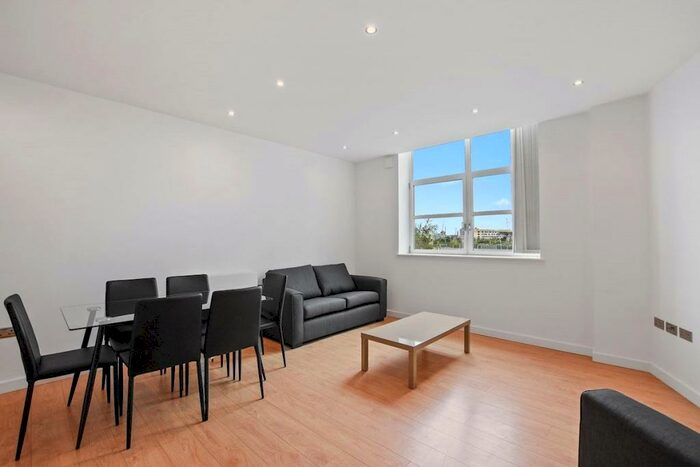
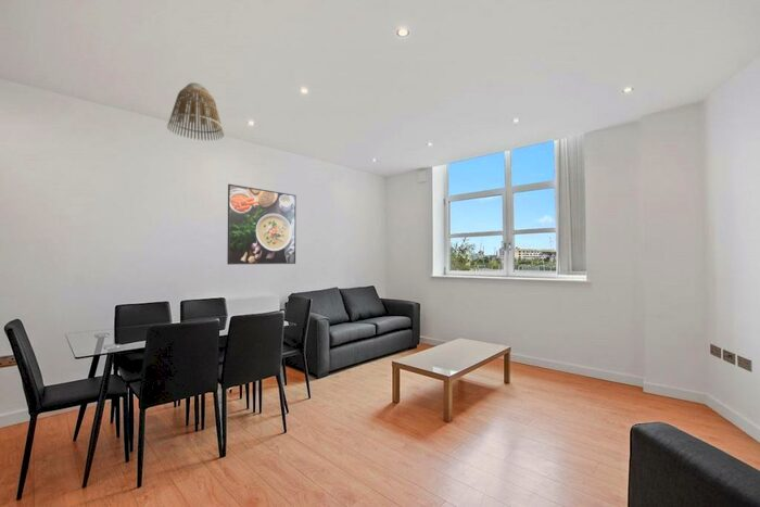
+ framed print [226,183,297,266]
+ lamp shade [166,81,225,142]
